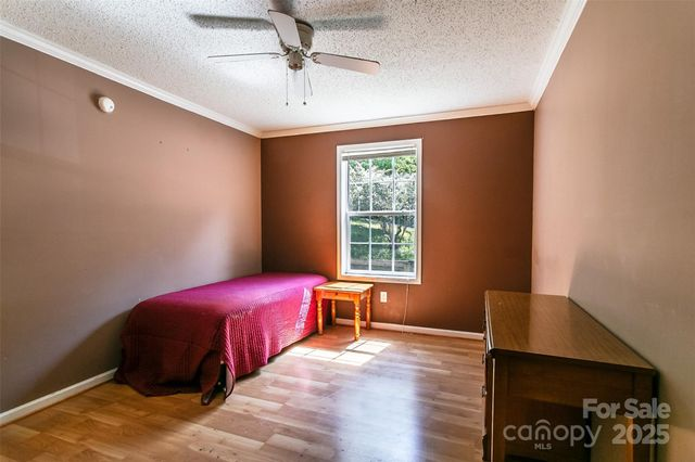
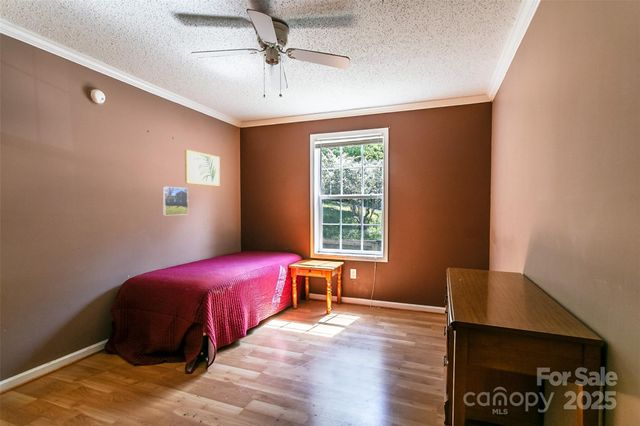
+ wall art [184,149,221,187]
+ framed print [162,186,189,216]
